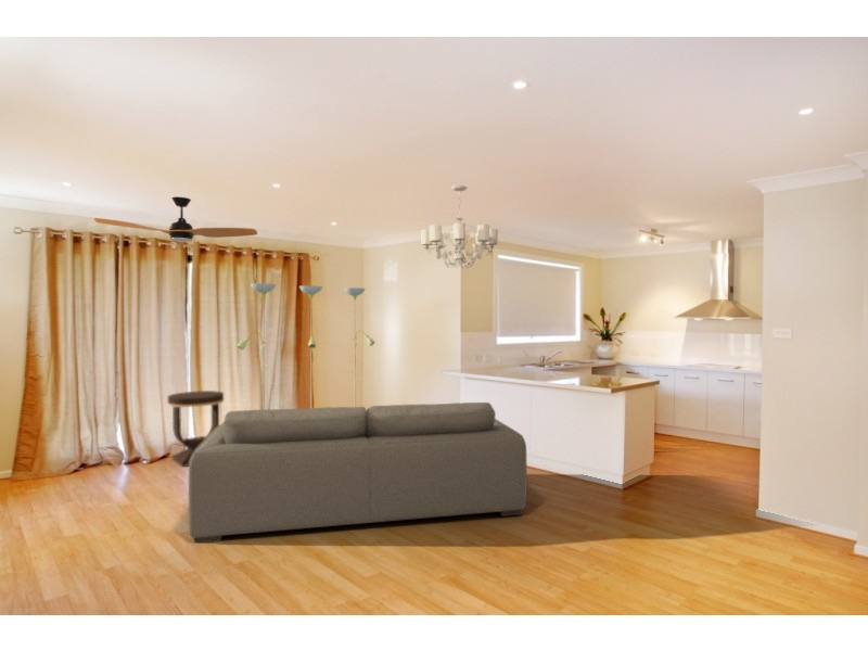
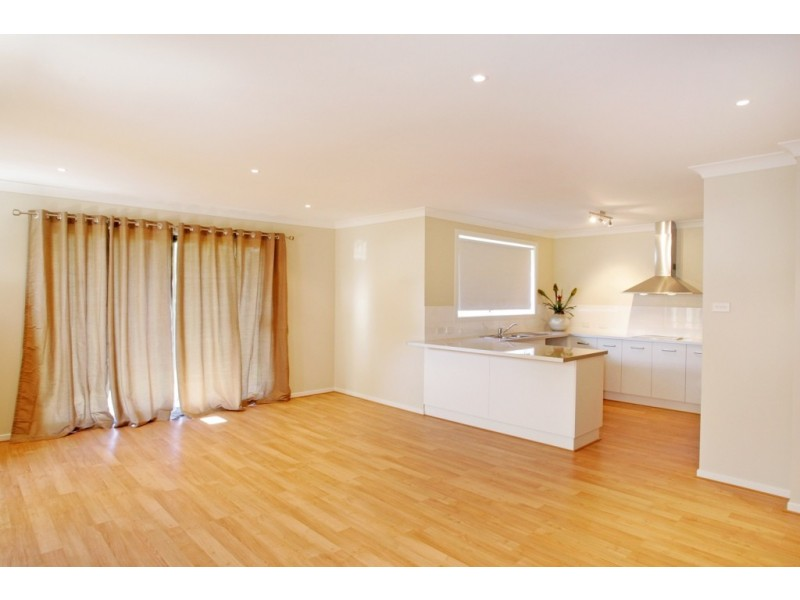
- side table [167,390,225,468]
- chandelier [420,184,499,270]
- electric fan [93,195,258,246]
- sofa [188,401,527,545]
- floor lamp [235,282,376,410]
